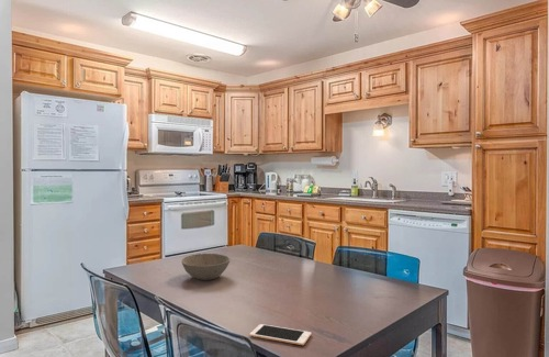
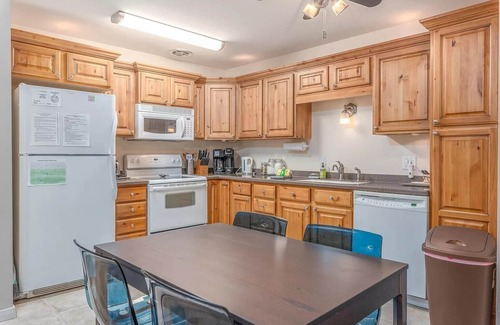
- cell phone [248,323,312,346]
- bowl [181,253,231,281]
